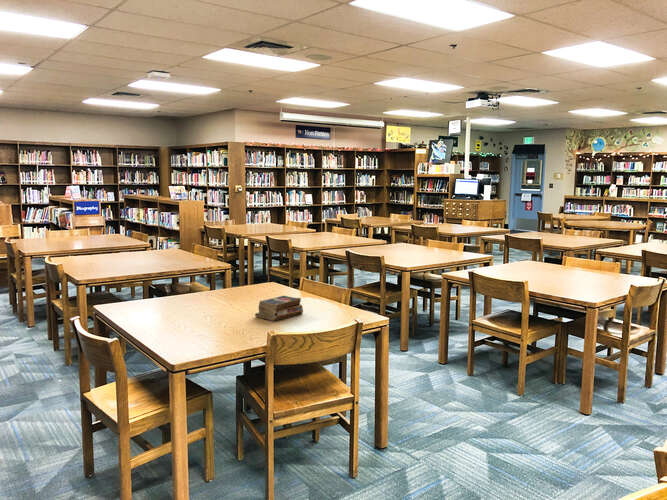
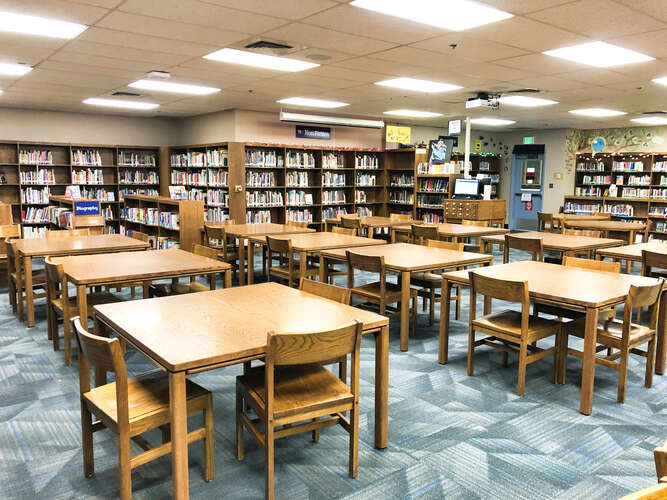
- books [254,295,304,322]
